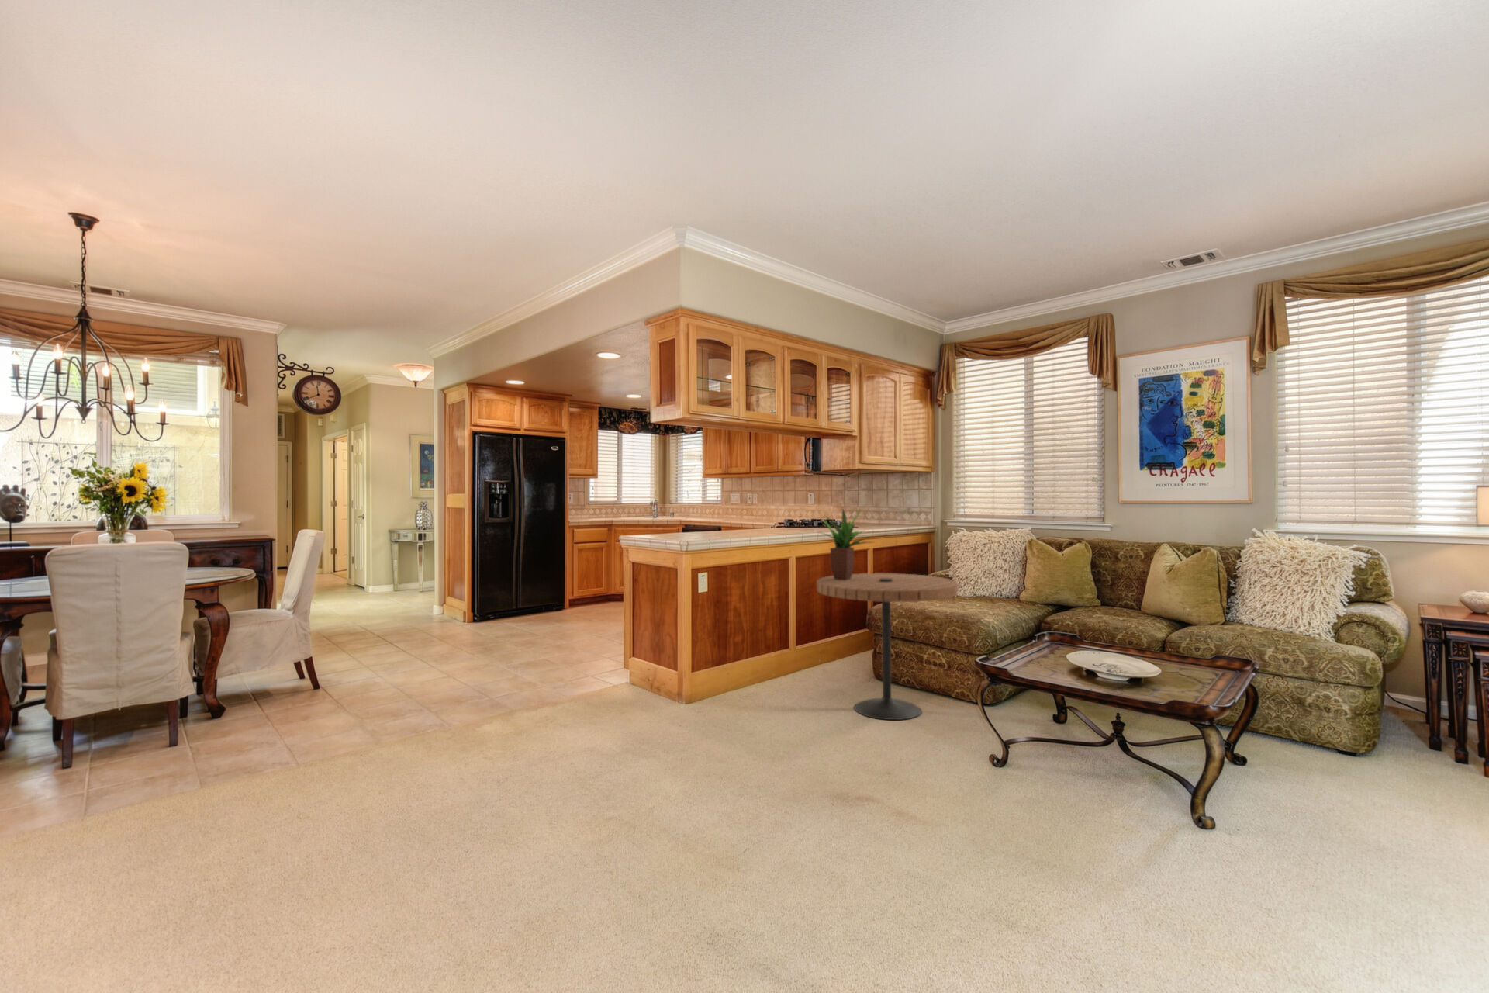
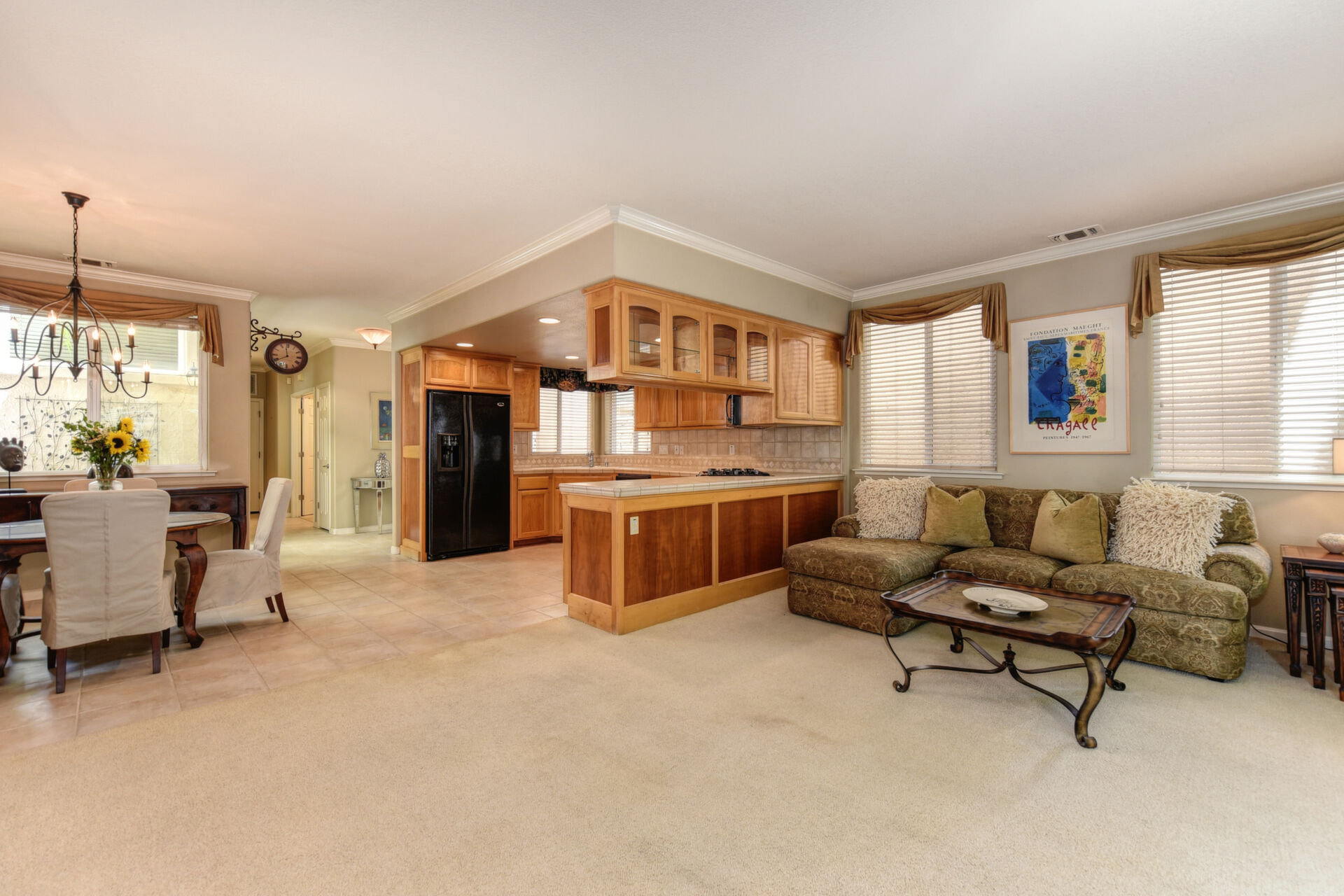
- side table [815,573,958,720]
- potted plant [818,508,877,581]
